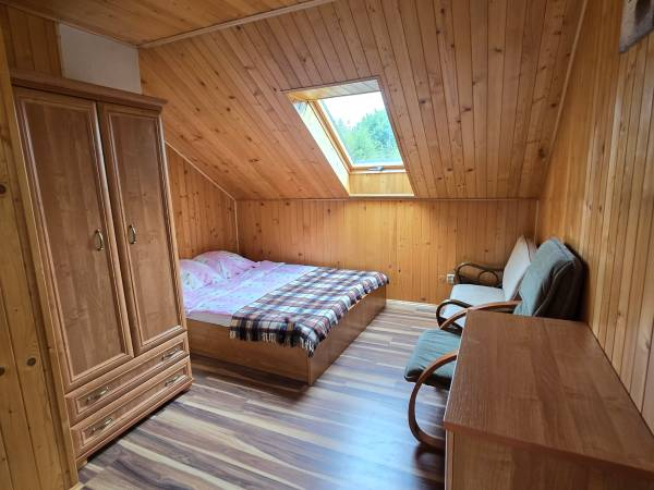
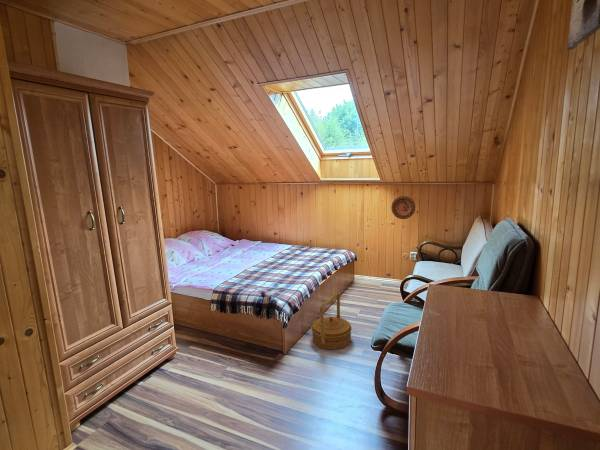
+ decorative plate [390,195,416,220]
+ basket [310,292,353,350]
